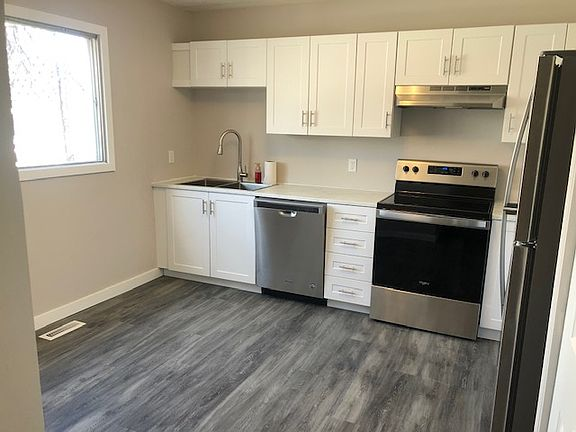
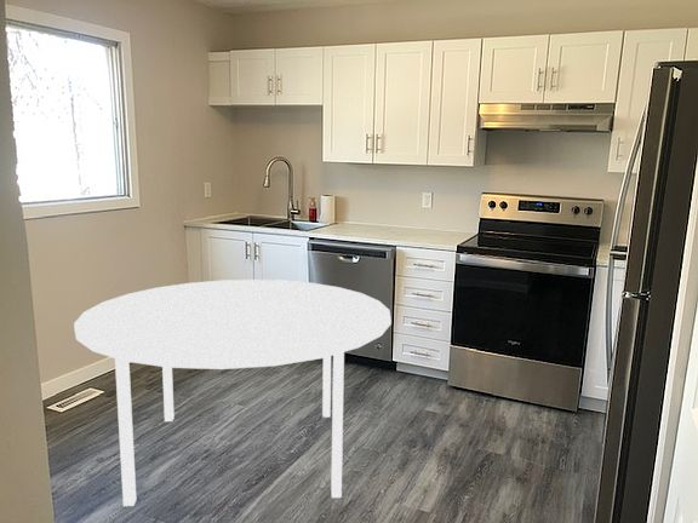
+ dining table [73,278,393,507]
